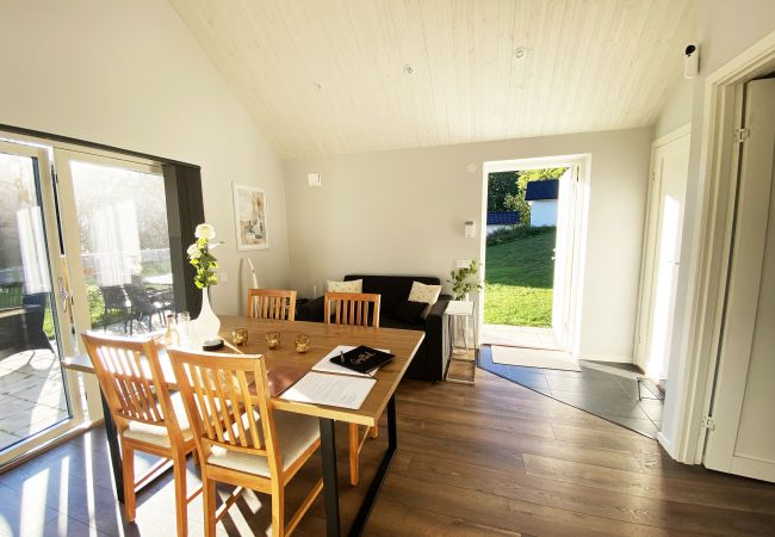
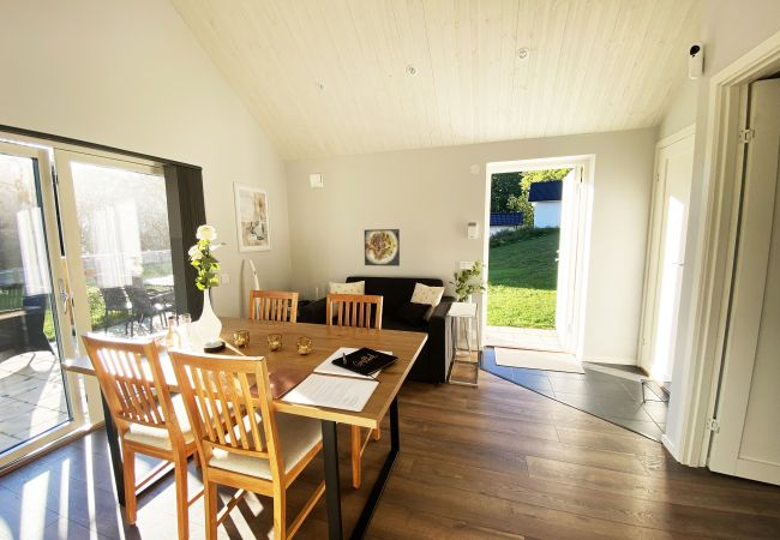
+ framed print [364,228,401,268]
